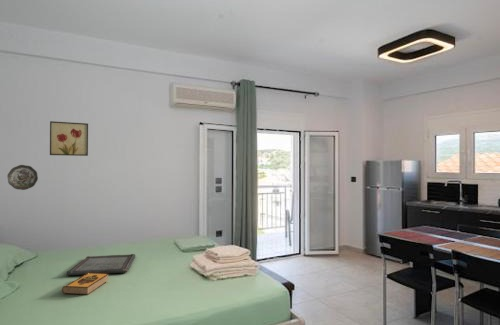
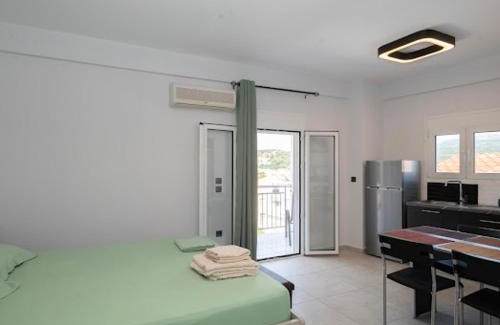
- serving tray [65,253,136,277]
- hardback book [61,273,109,296]
- decorative plate [6,164,39,191]
- wall art [49,120,89,157]
